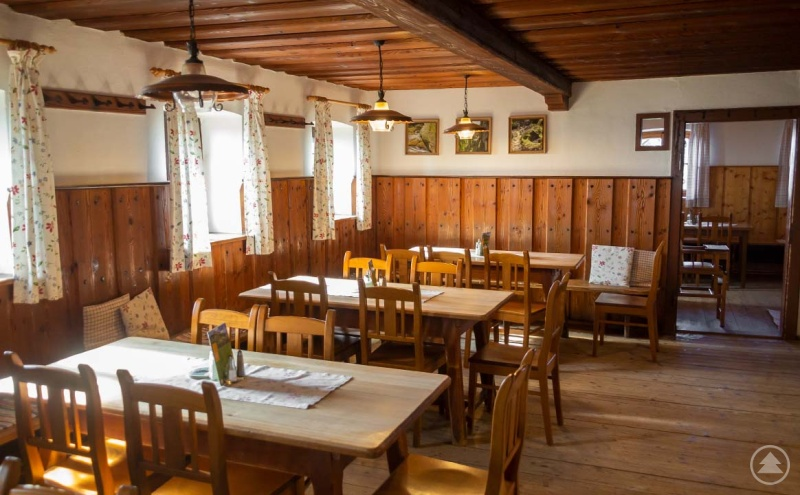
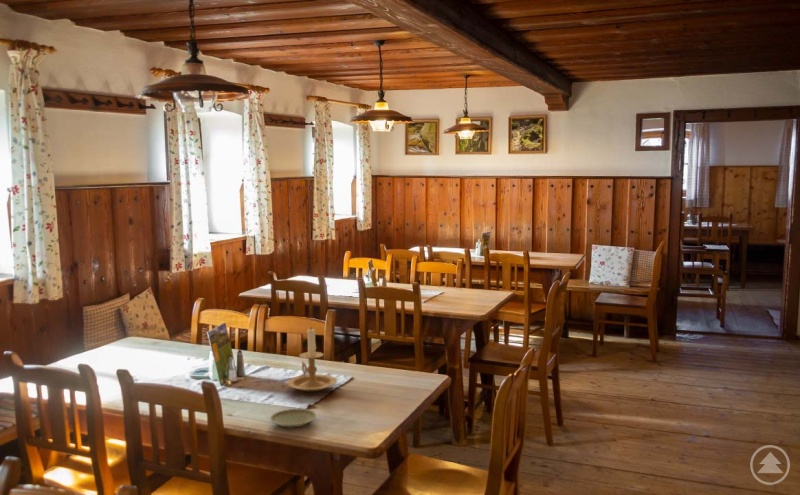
+ candle holder [286,326,338,392]
+ plate [269,408,317,428]
